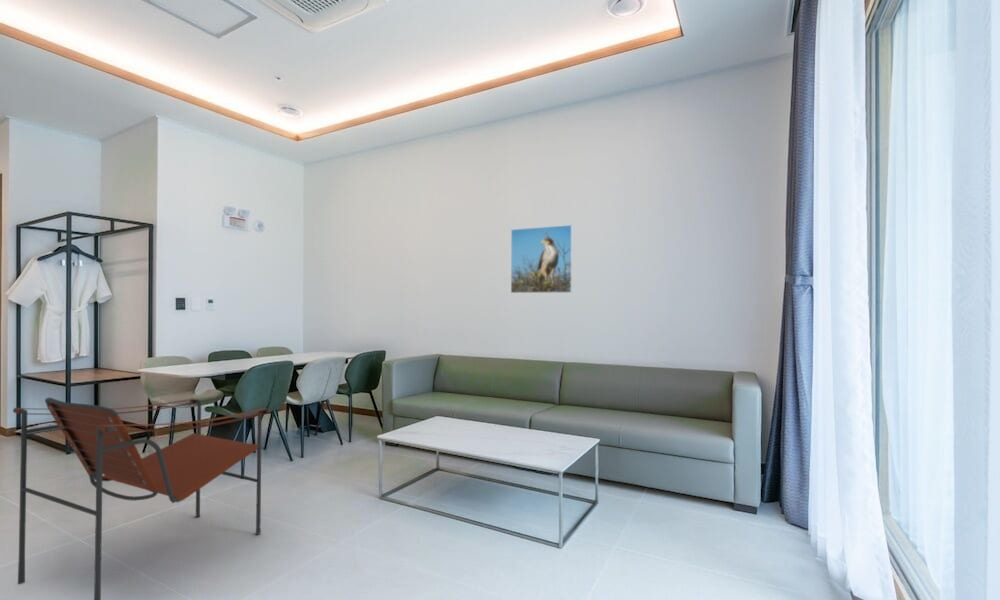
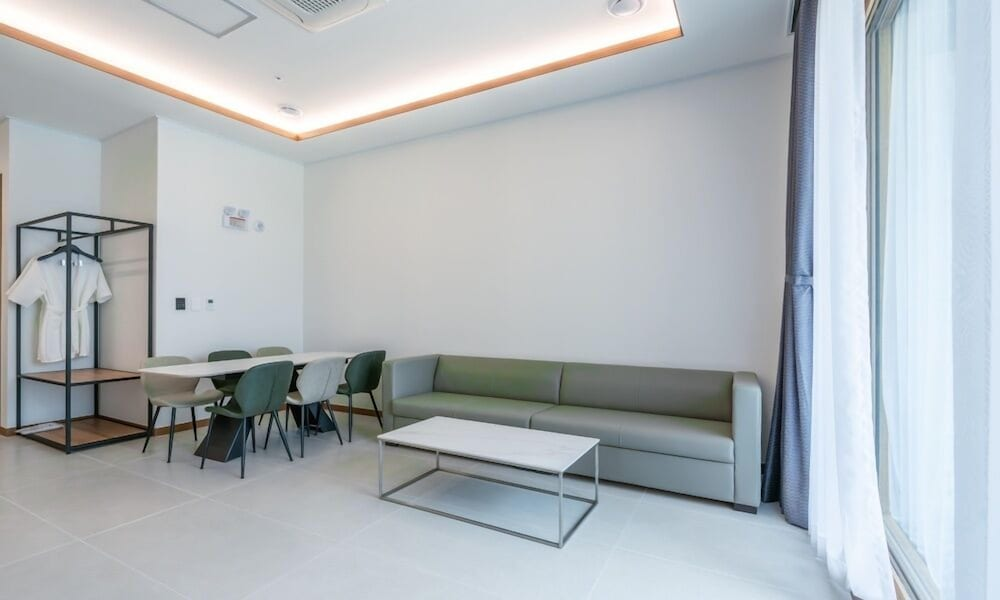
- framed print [510,224,574,294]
- armchair [12,397,272,600]
